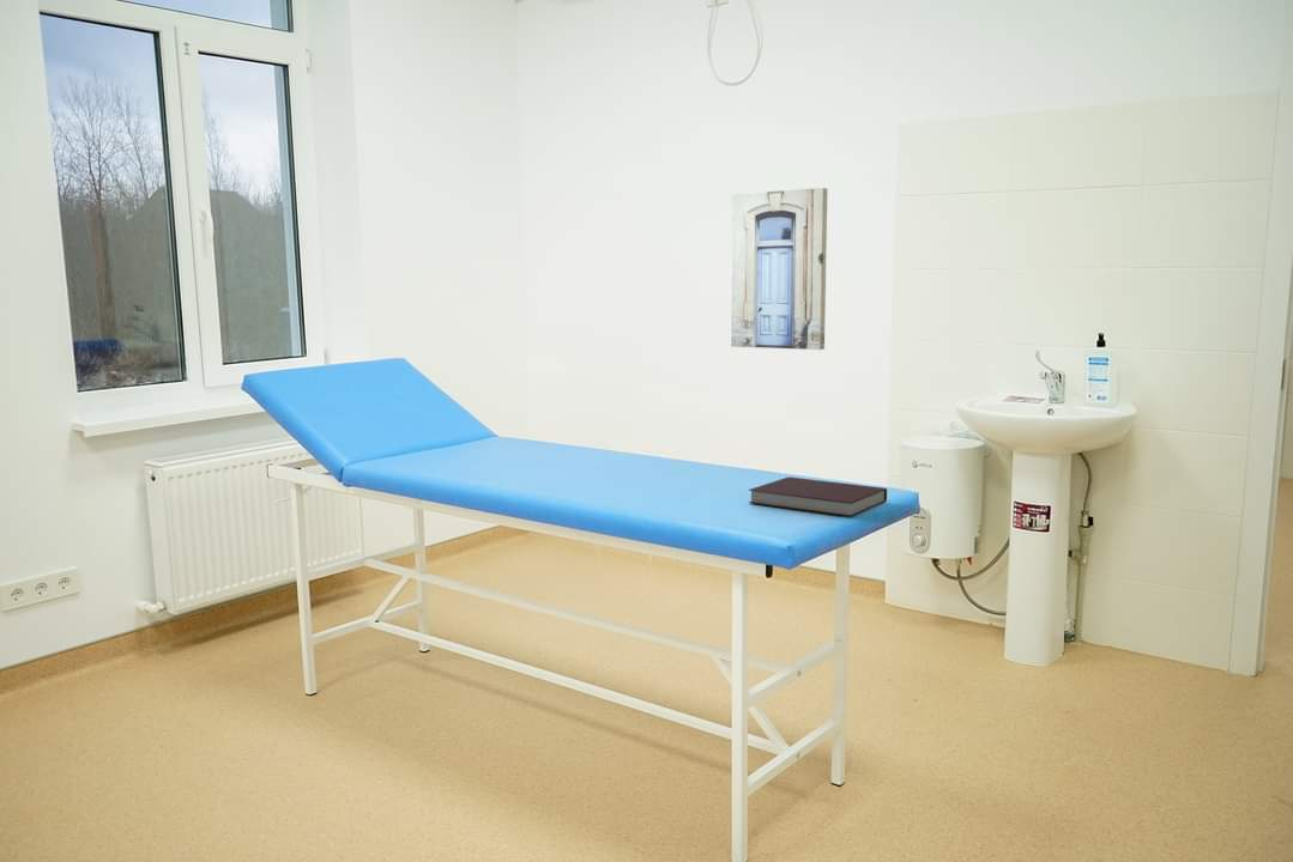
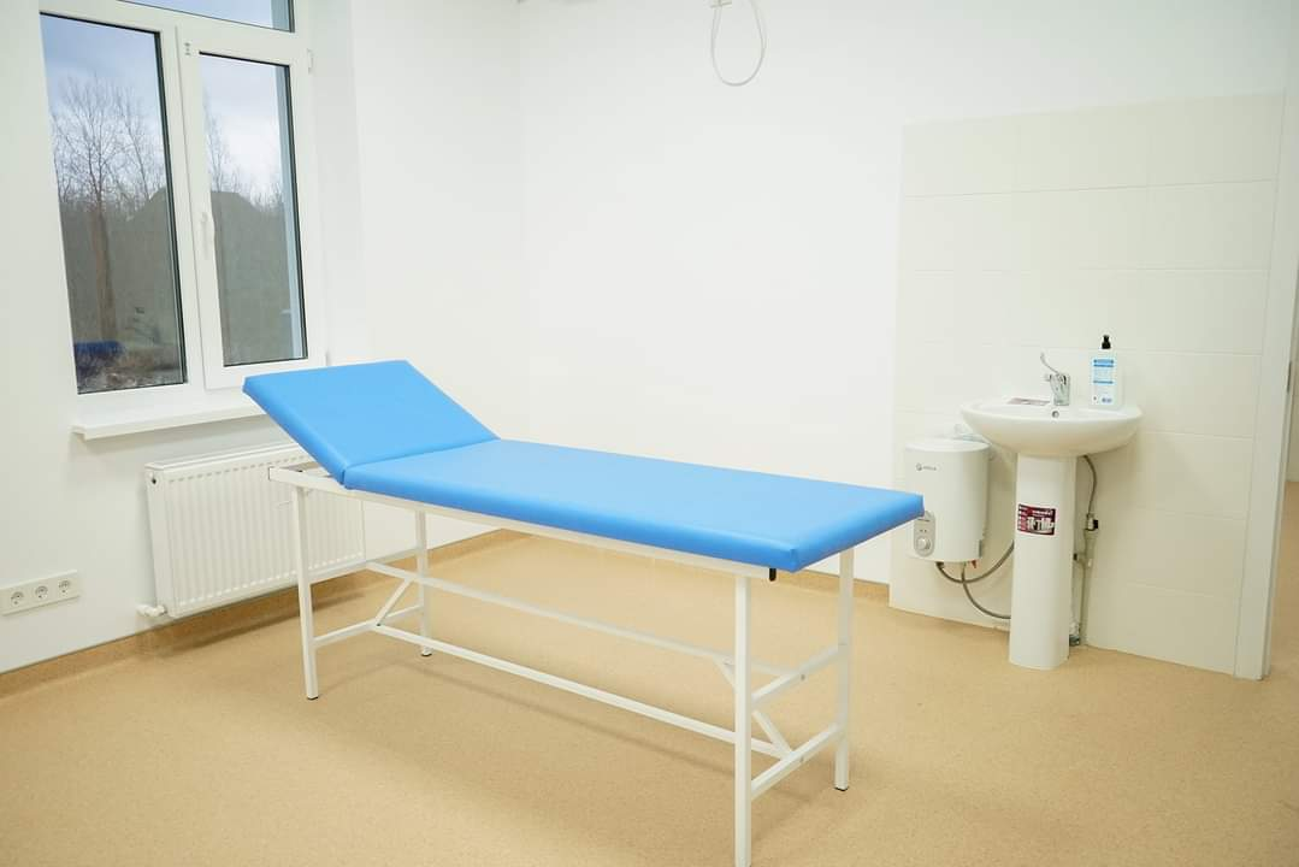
- notebook [748,475,888,518]
- wall art [730,187,828,351]
